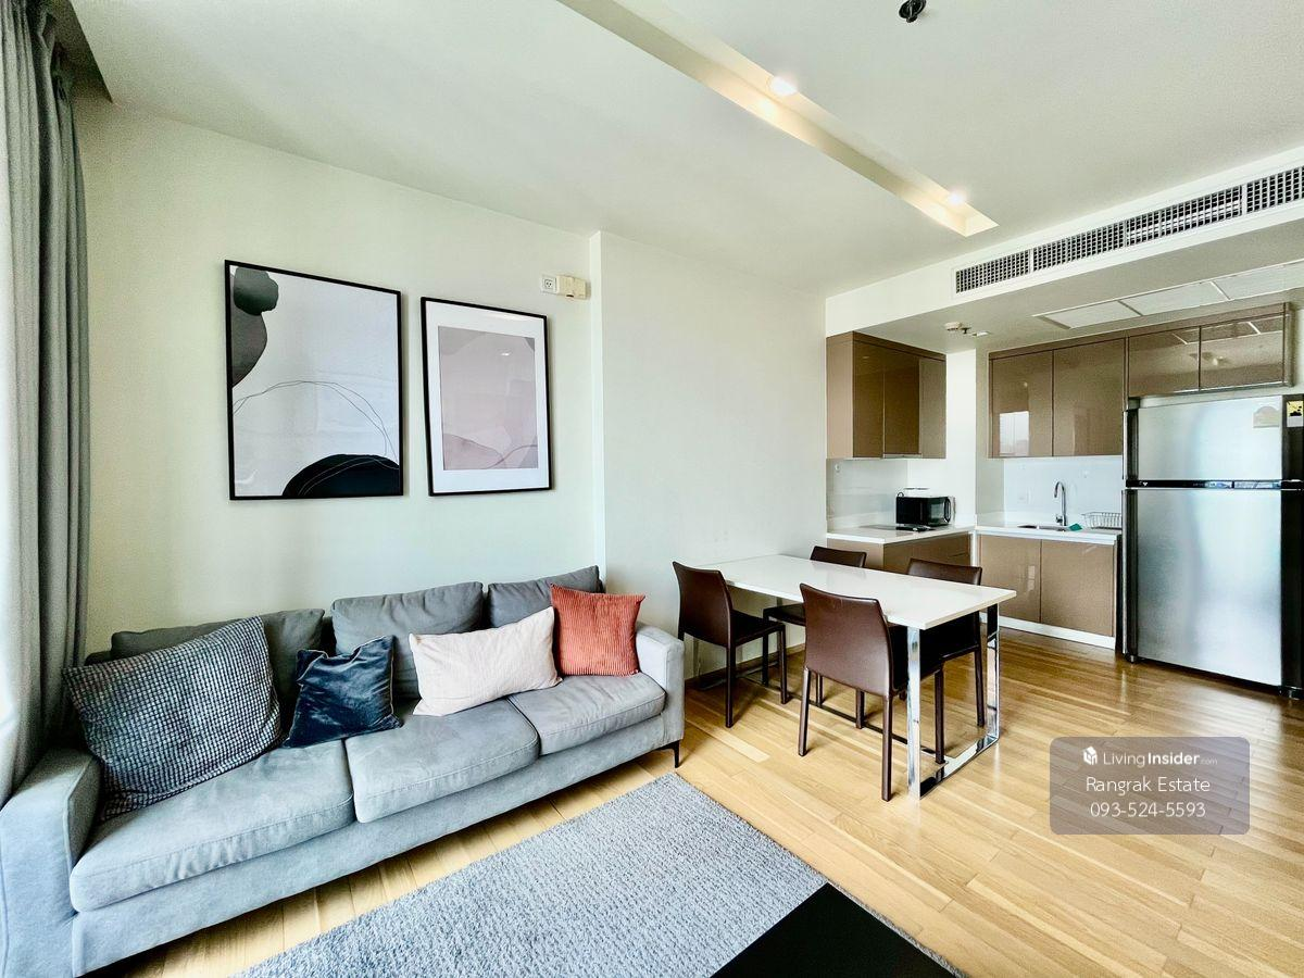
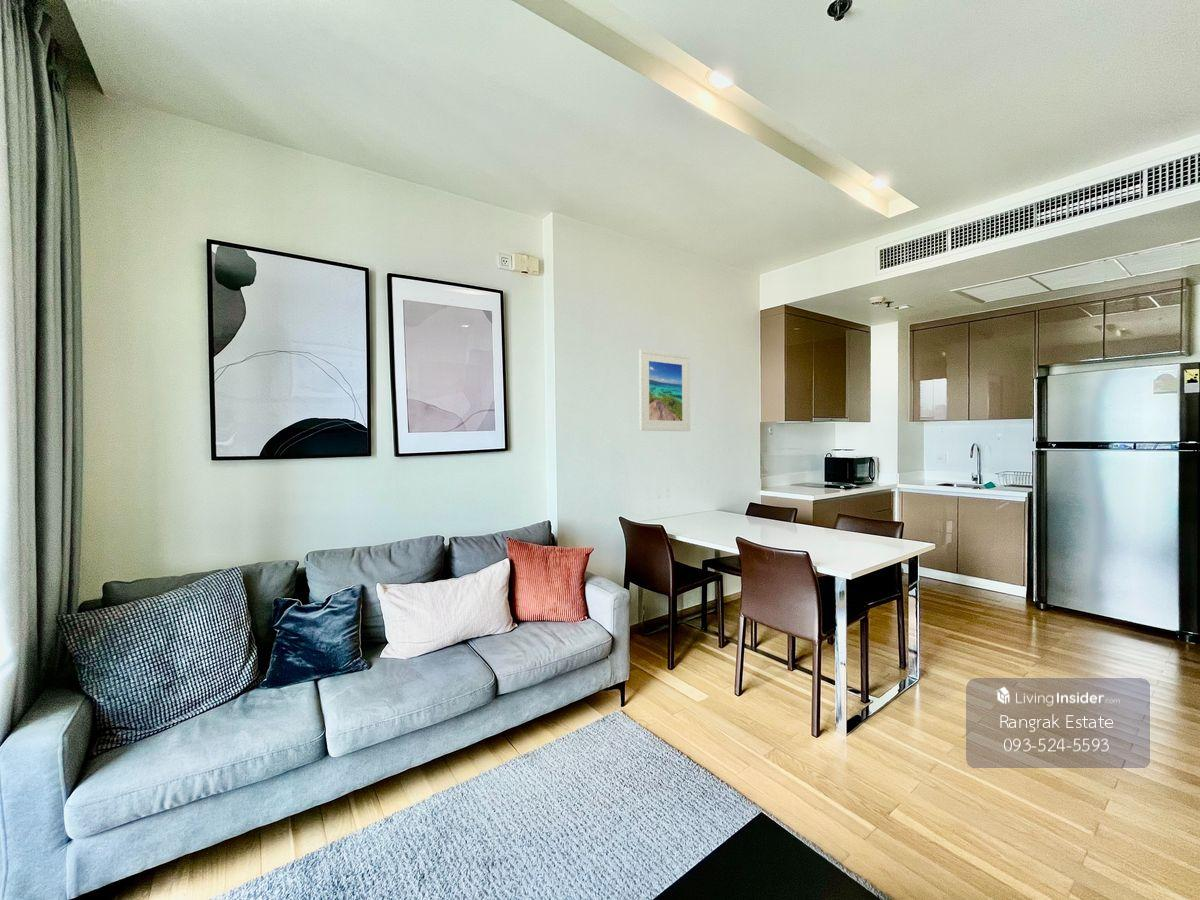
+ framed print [638,348,691,432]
